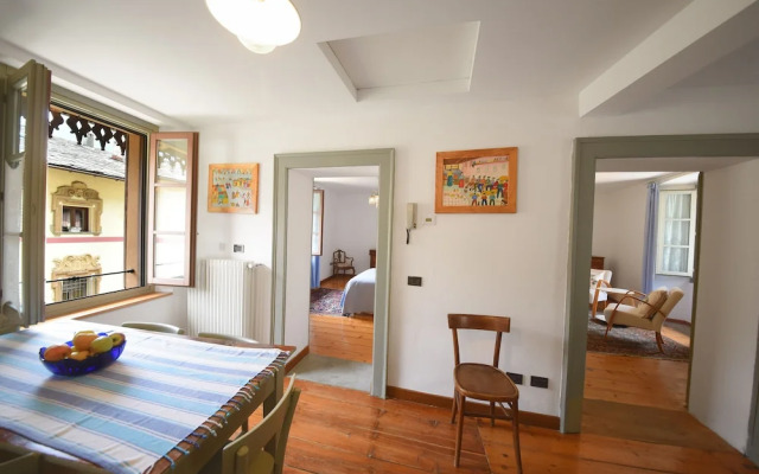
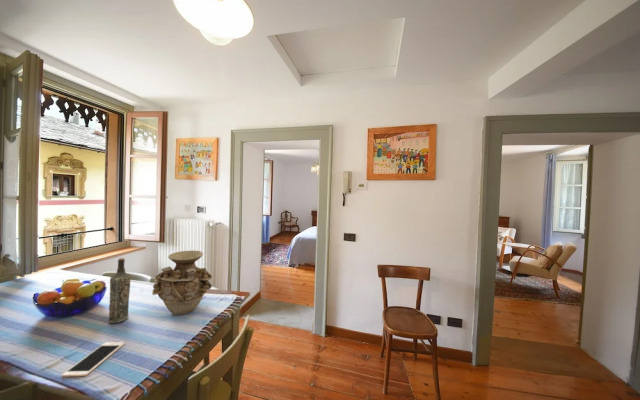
+ vase [151,250,213,316]
+ bottle [108,257,132,324]
+ cell phone [61,341,126,378]
